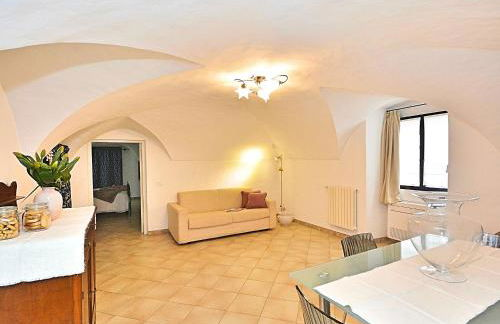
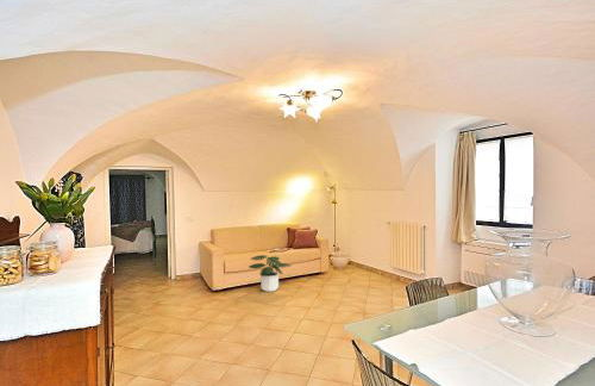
+ potted plant [248,254,293,293]
